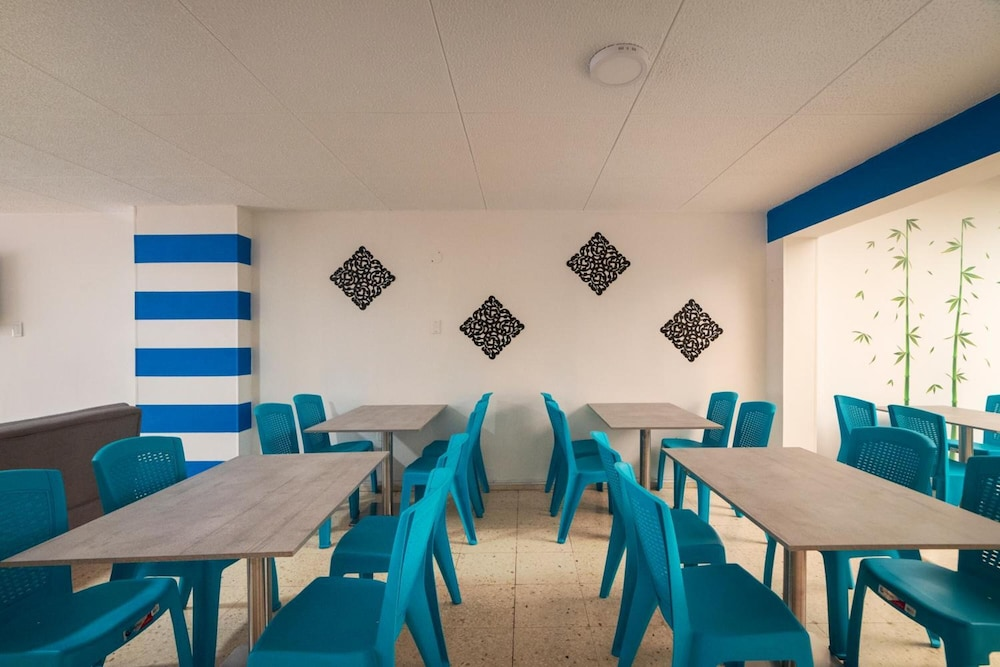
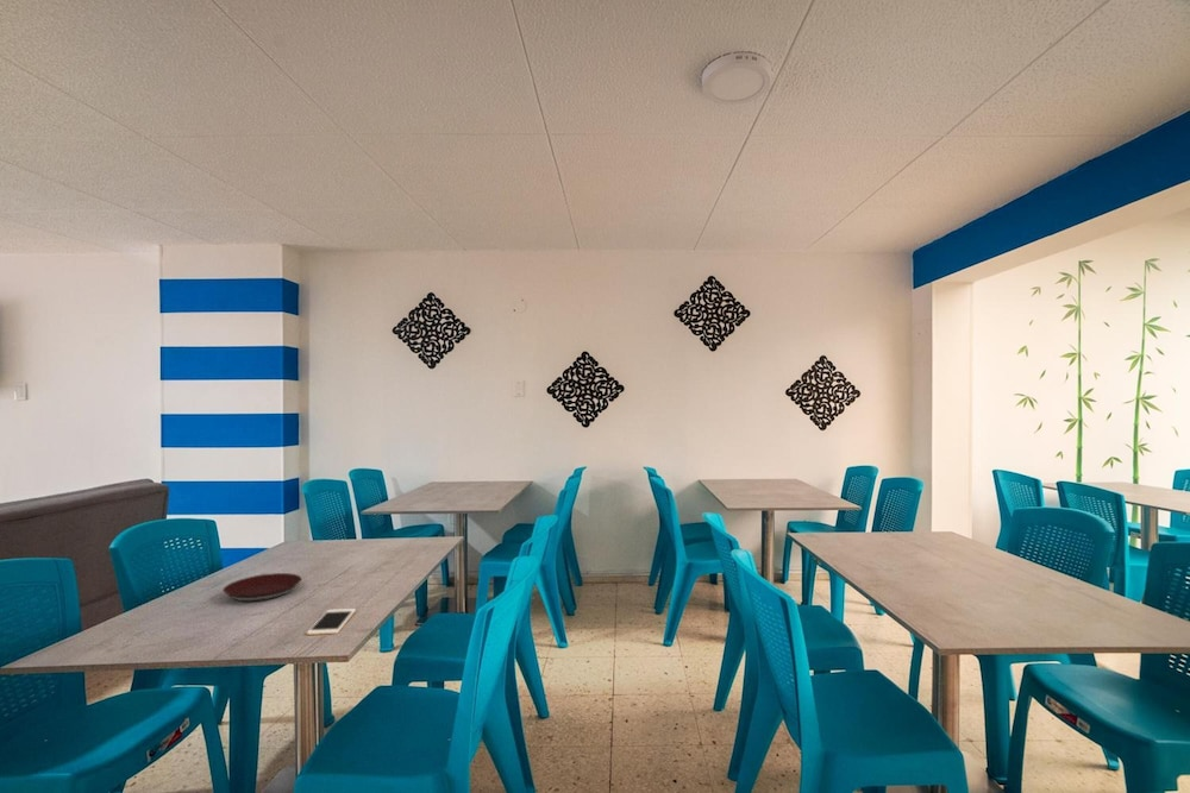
+ plate [223,572,302,603]
+ cell phone [306,608,357,636]
